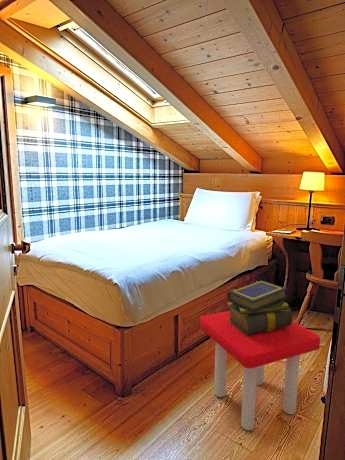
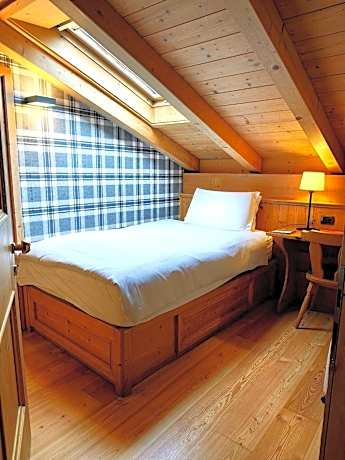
- stool [199,310,321,431]
- stack of books [226,279,293,336]
